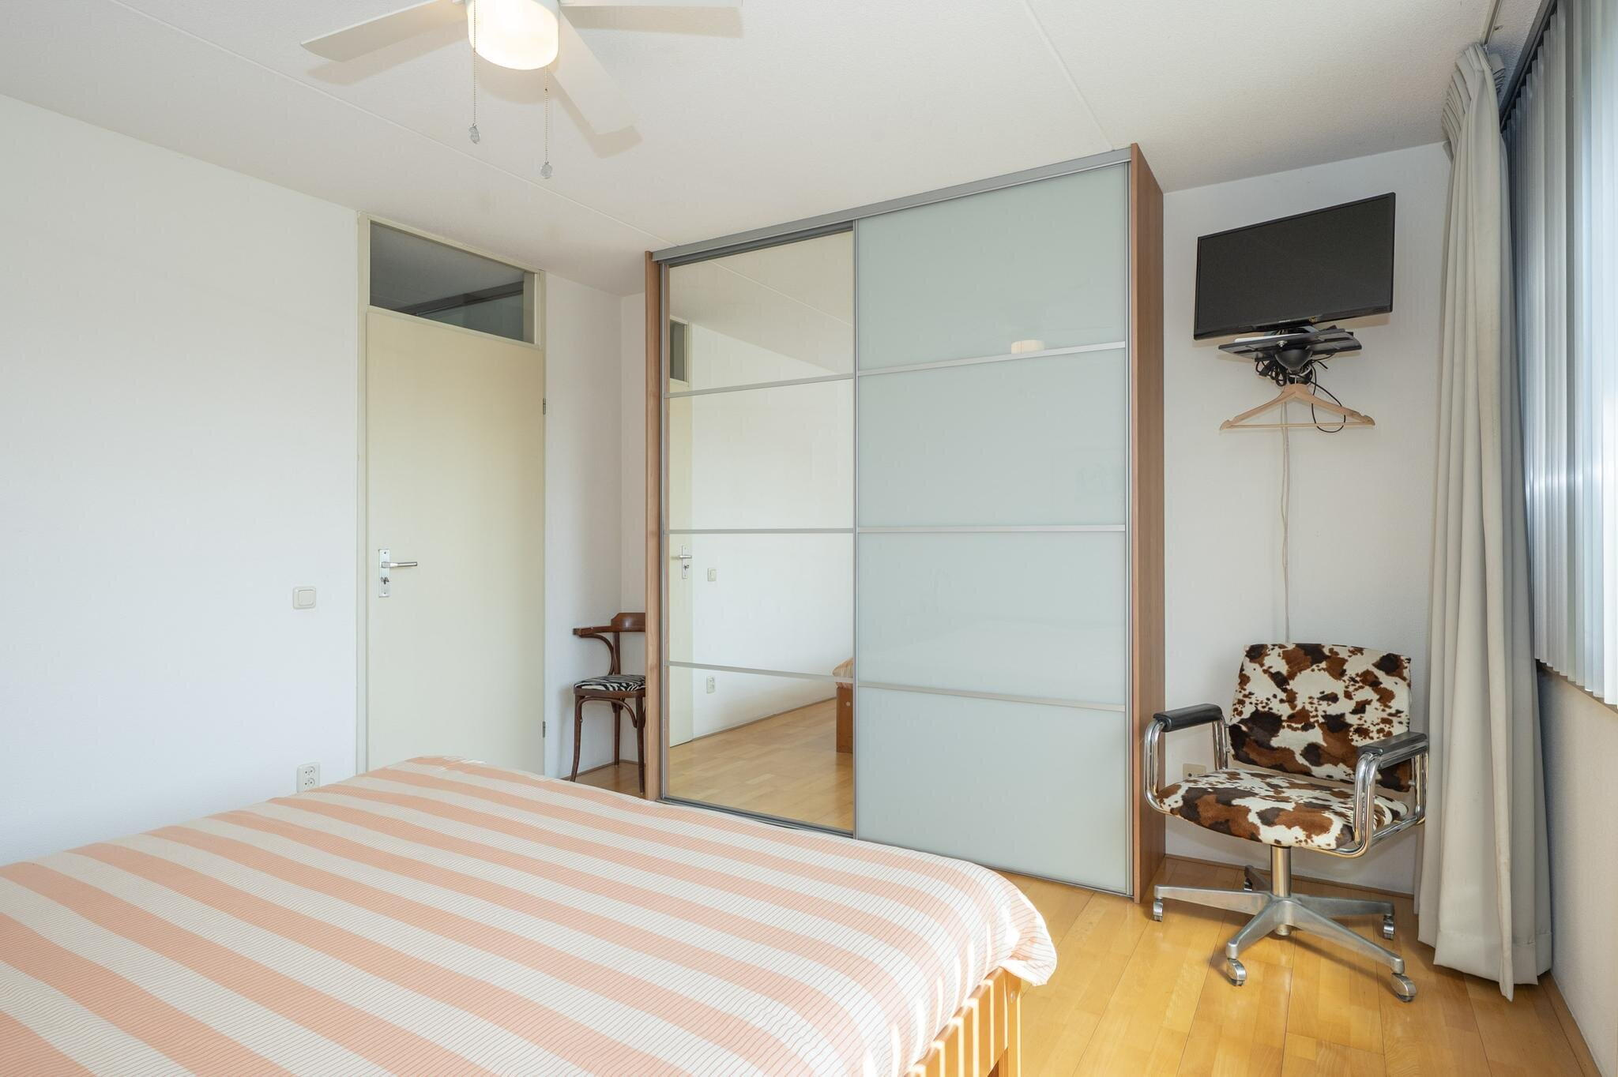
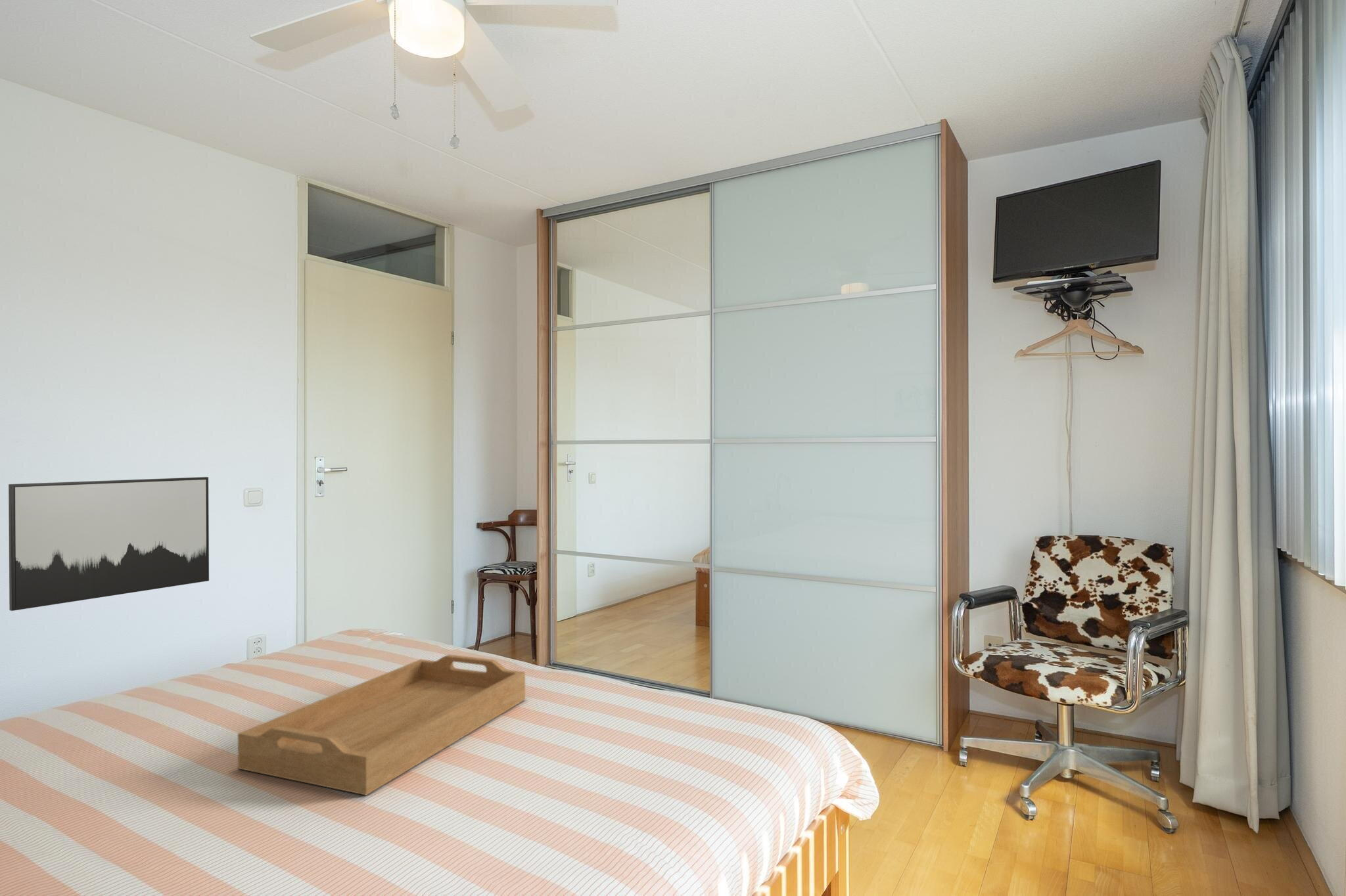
+ serving tray [237,654,526,796]
+ wall art [8,476,210,612]
